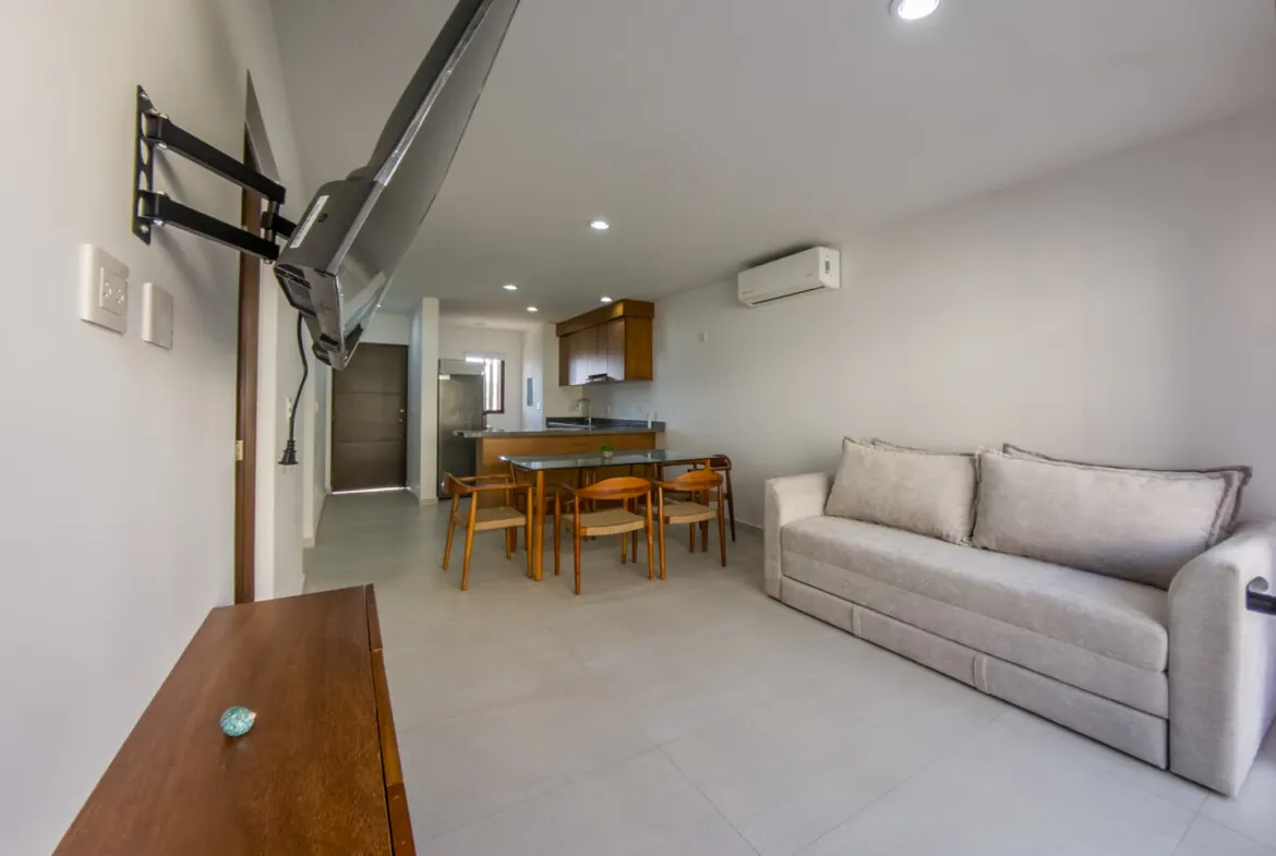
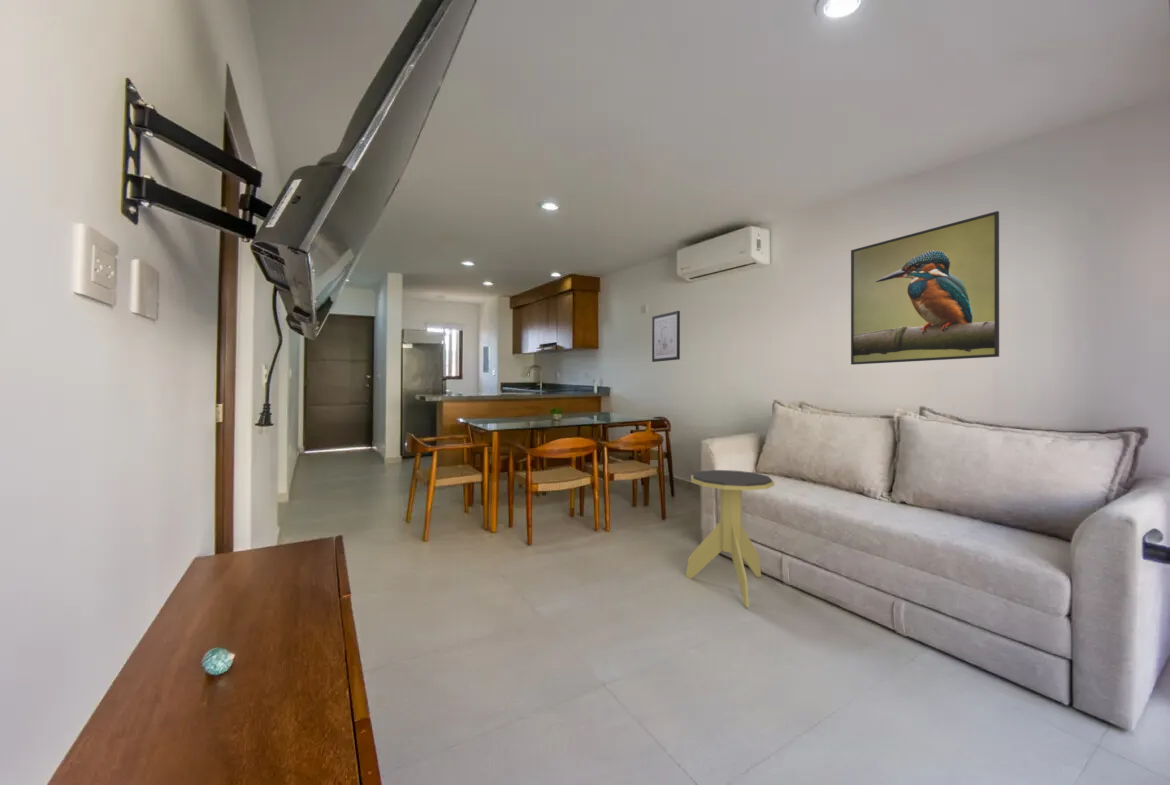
+ side table [685,469,775,608]
+ wall art [651,310,681,363]
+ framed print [850,210,1000,366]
